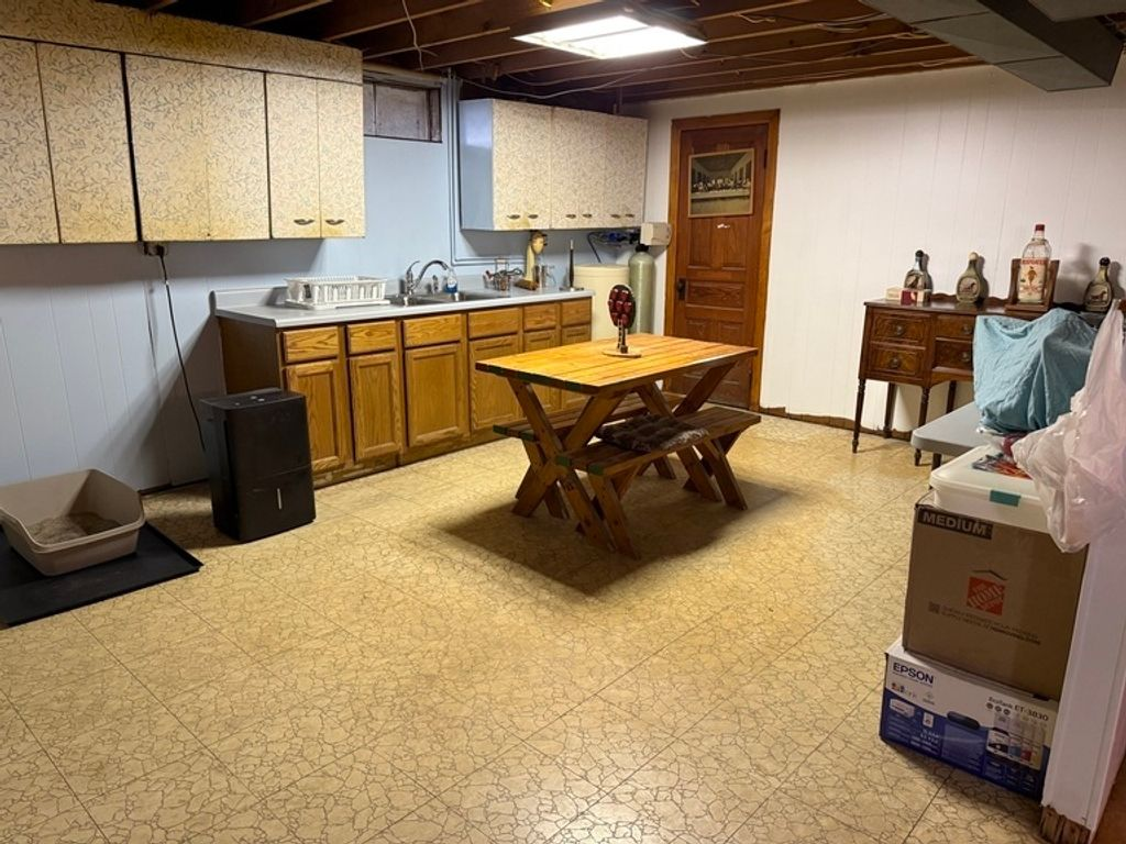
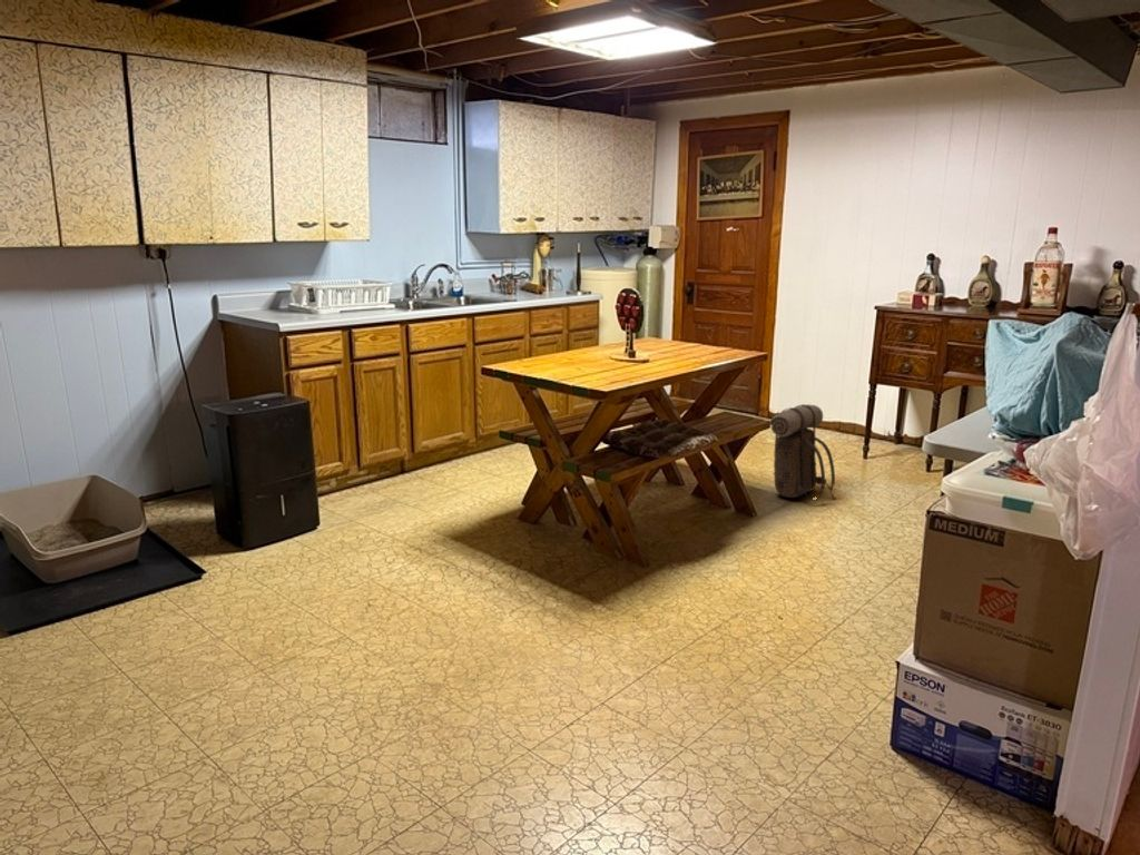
+ backpack [768,403,836,505]
